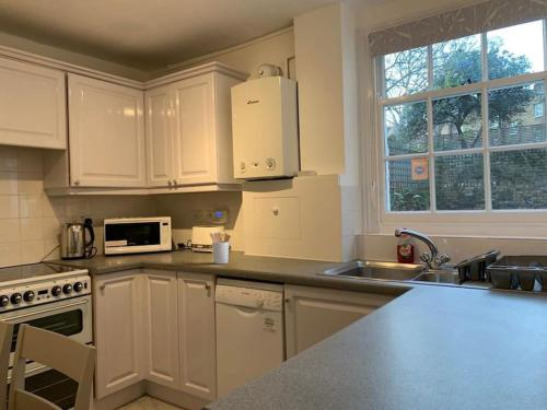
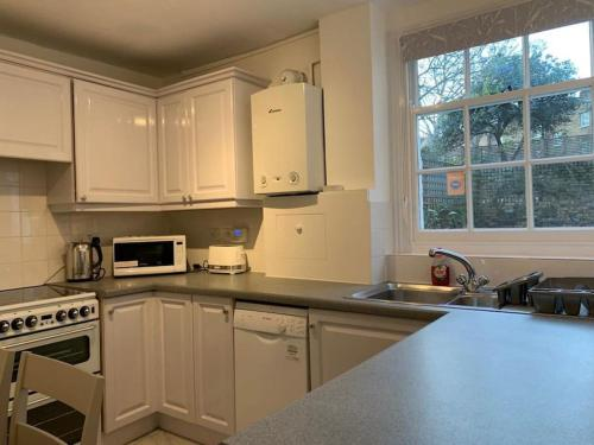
- utensil holder [208,232,232,265]
